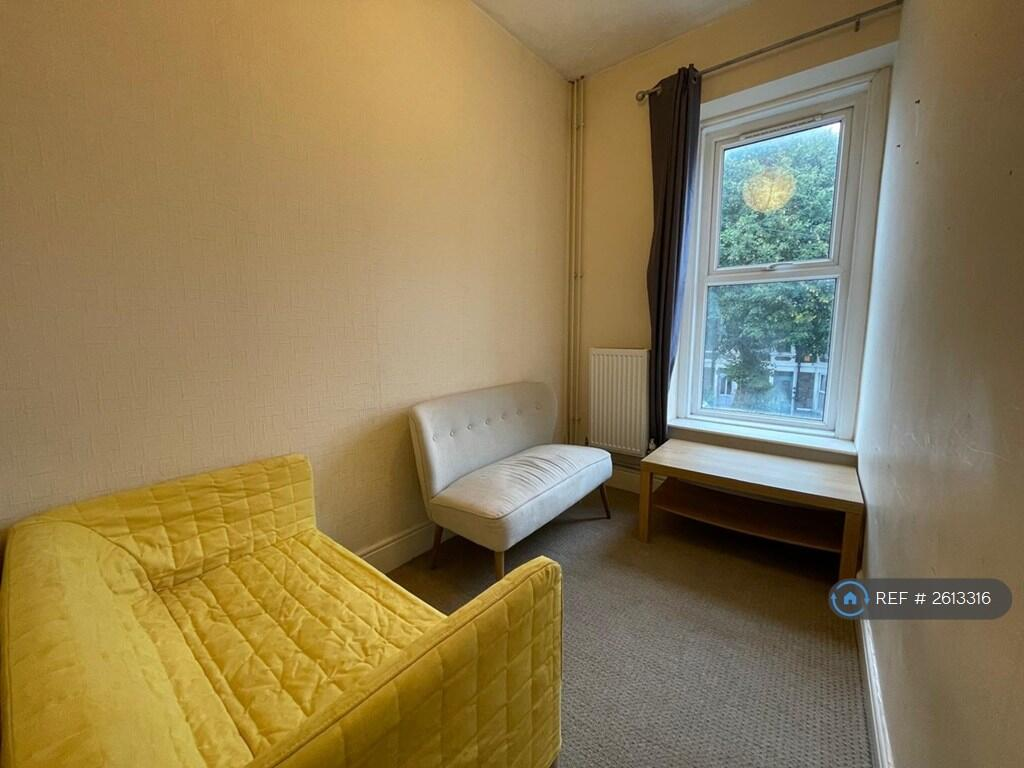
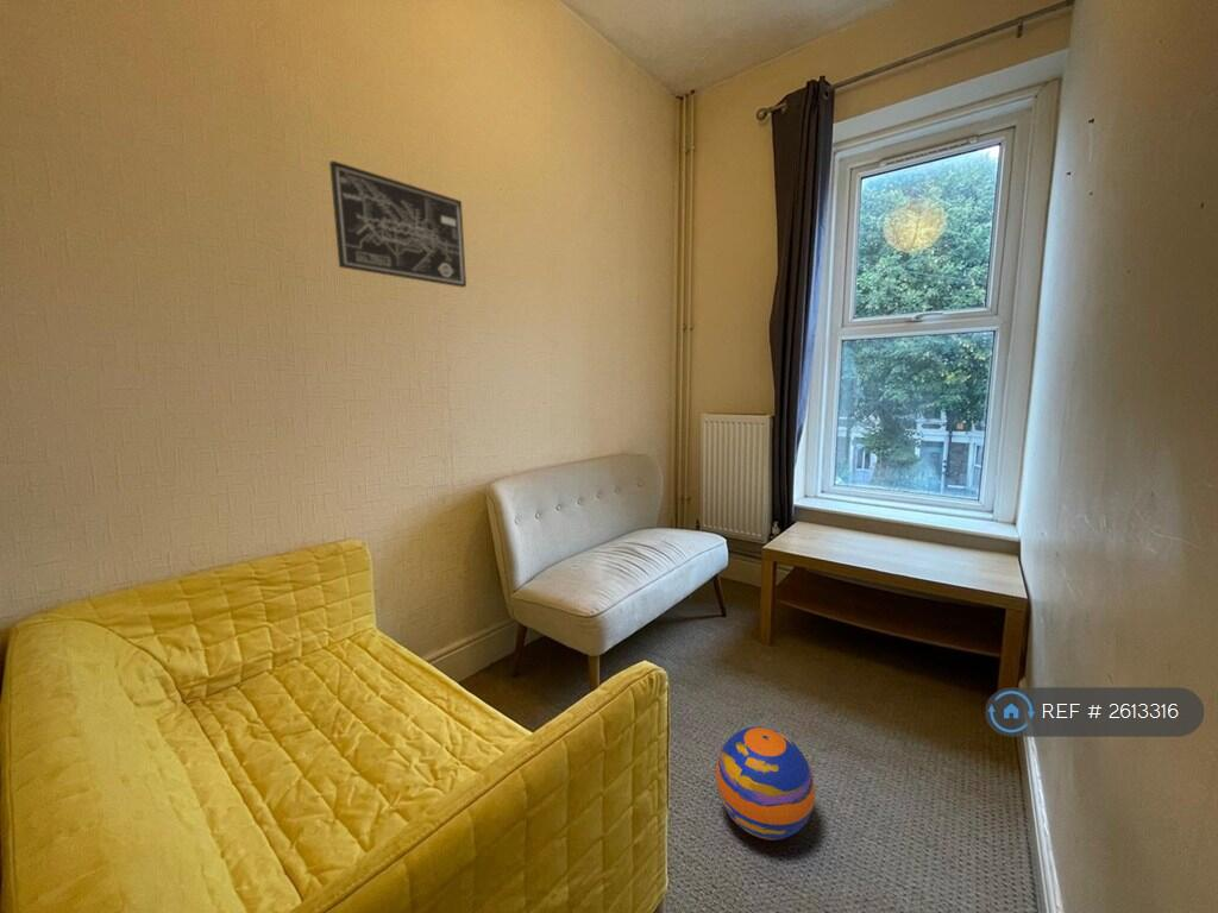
+ wall art [328,159,467,289]
+ ball [715,725,816,840]
